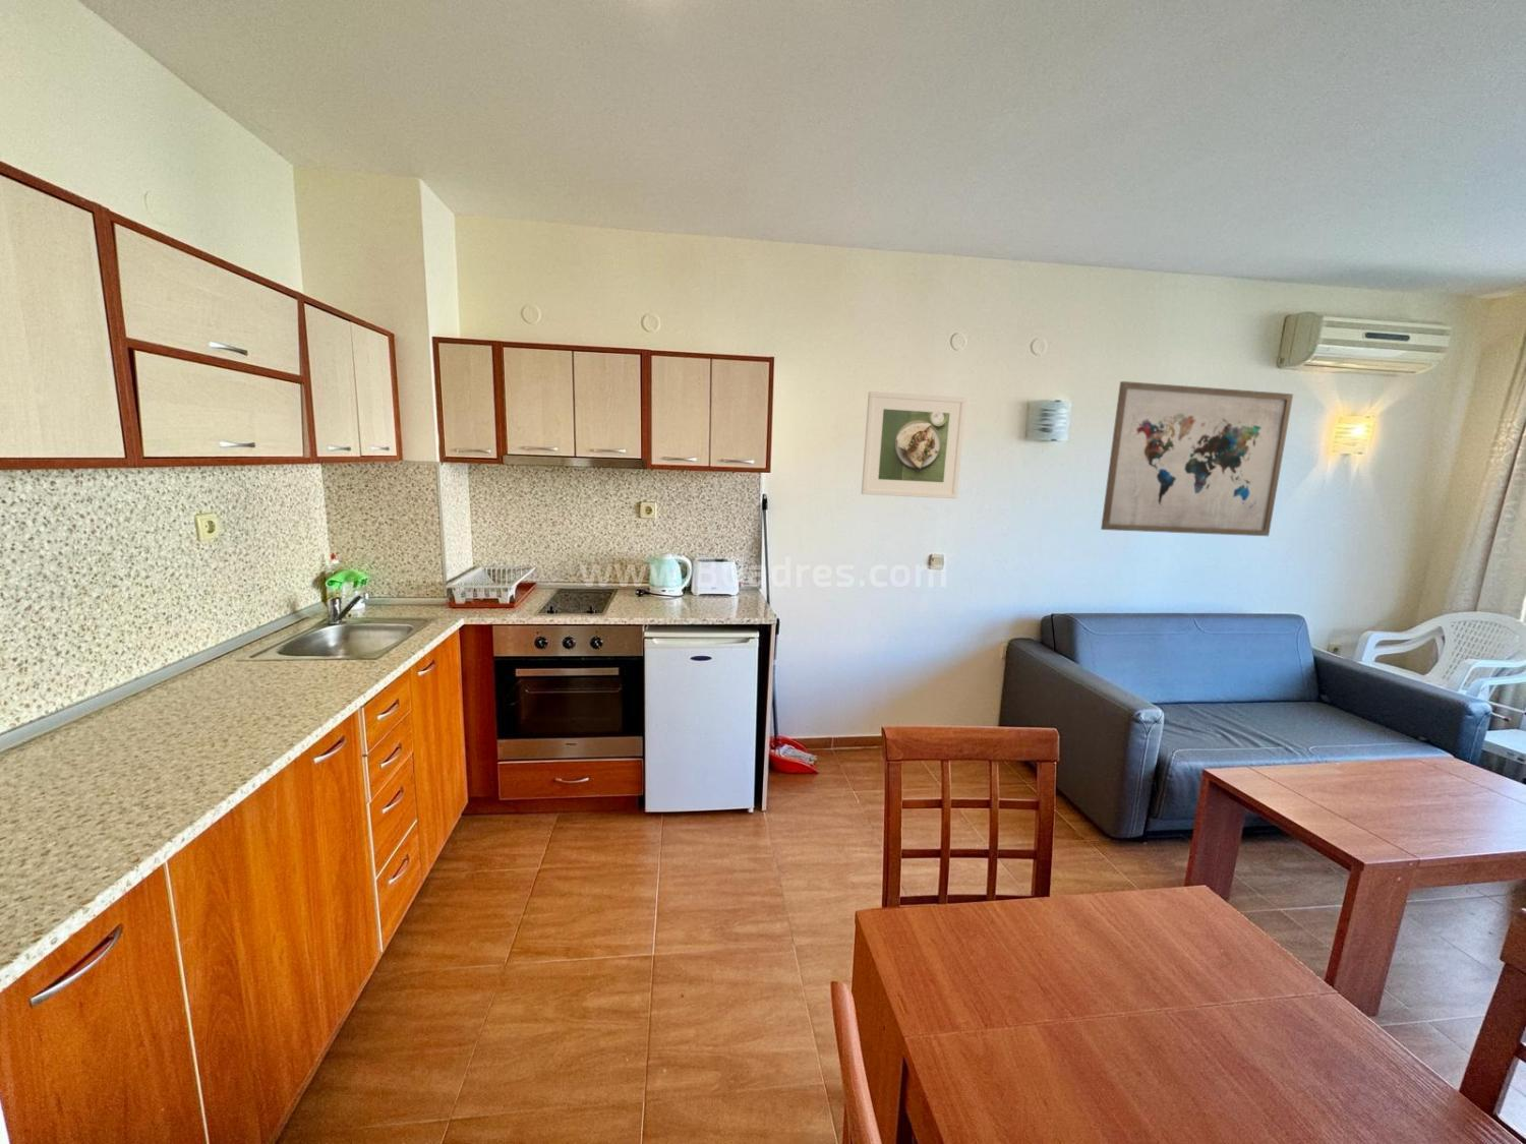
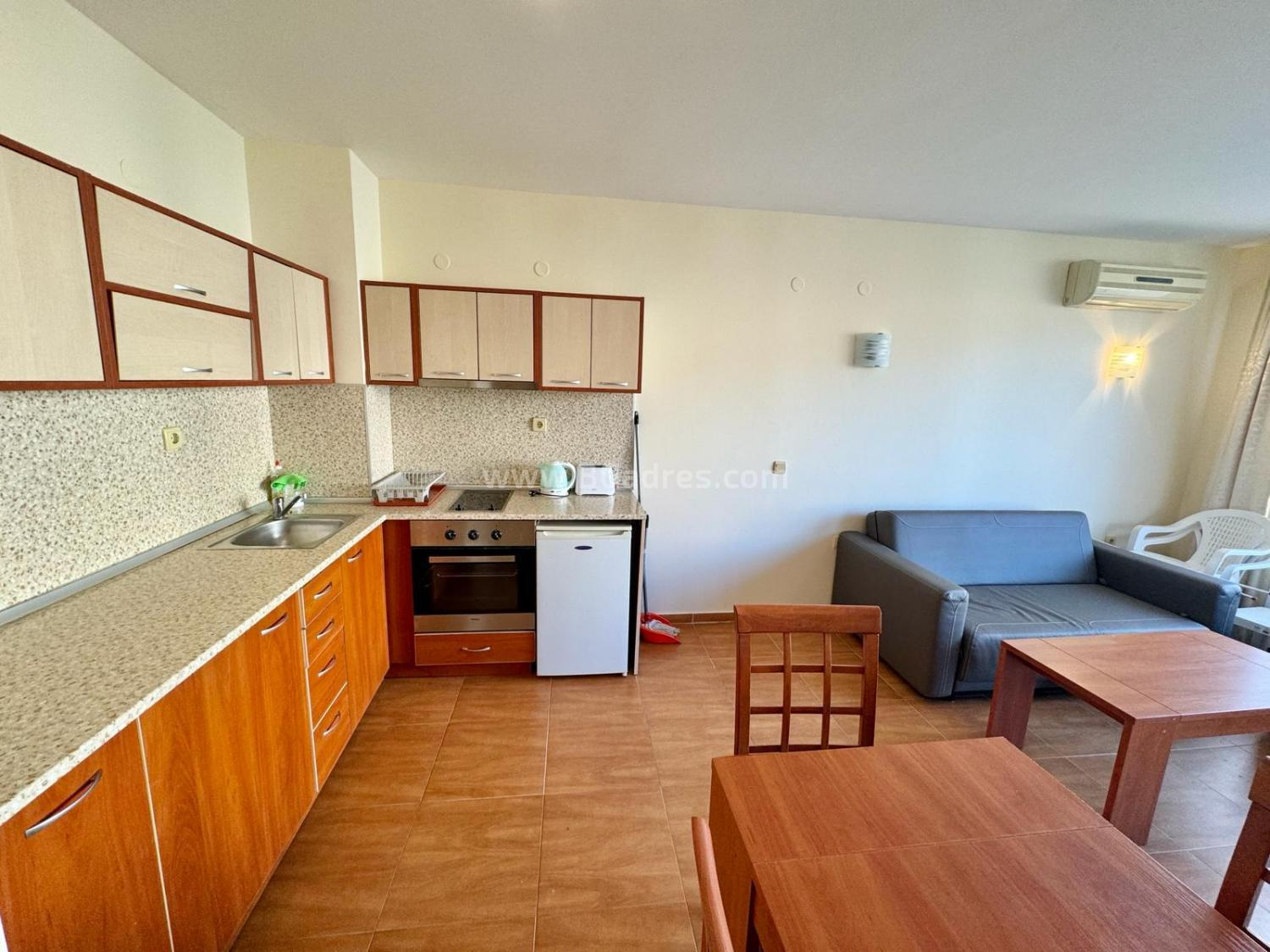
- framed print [860,391,967,499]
- wall art [1099,380,1294,537]
